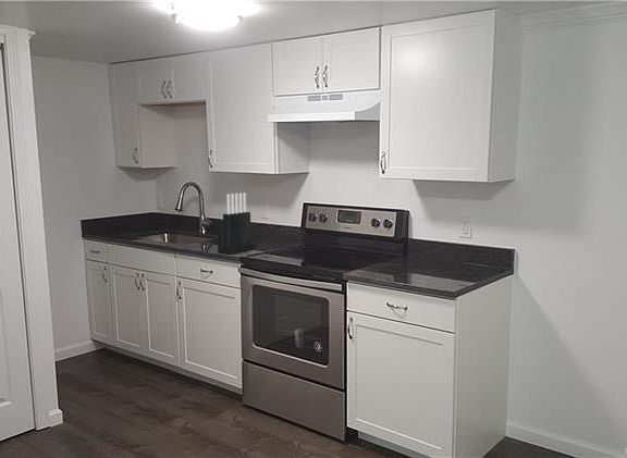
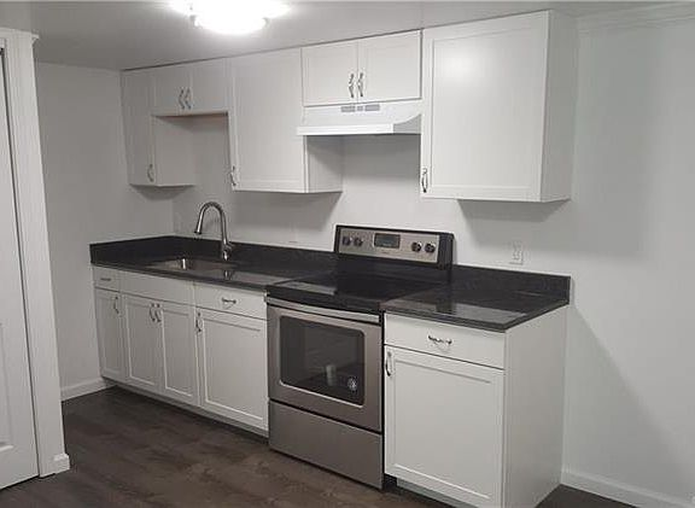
- knife block [217,191,253,256]
